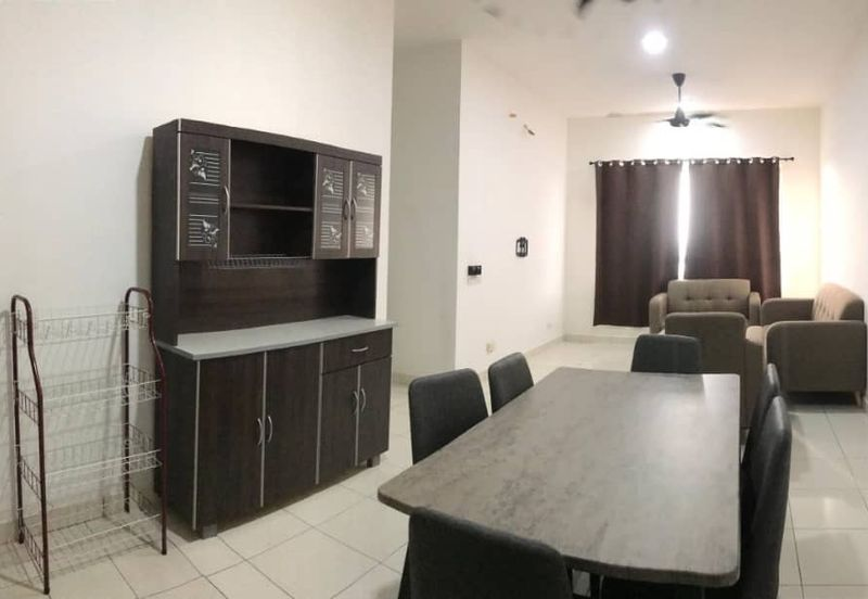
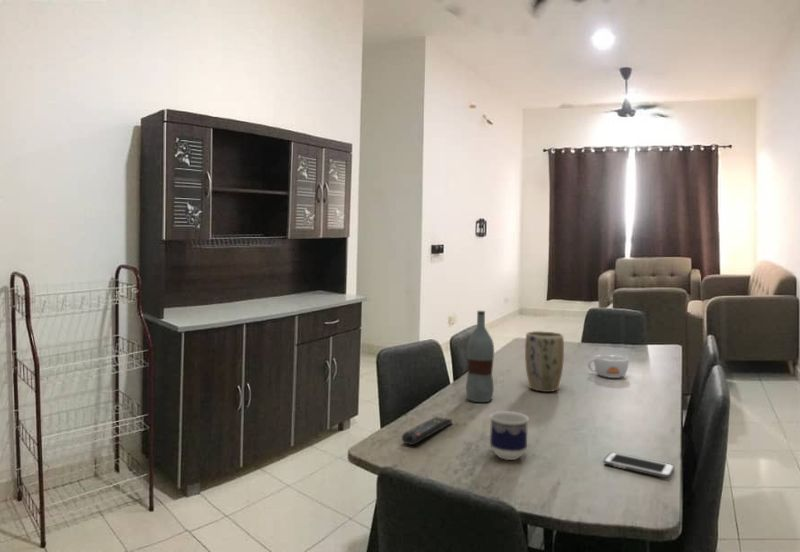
+ bottle [465,310,495,403]
+ cup [489,410,530,461]
+ cell phone [603,451,675,479]
+ remote control [401,415,454,446]
+ bowl [587,354,630,379]
+ plant pot [524,330,565,393]
